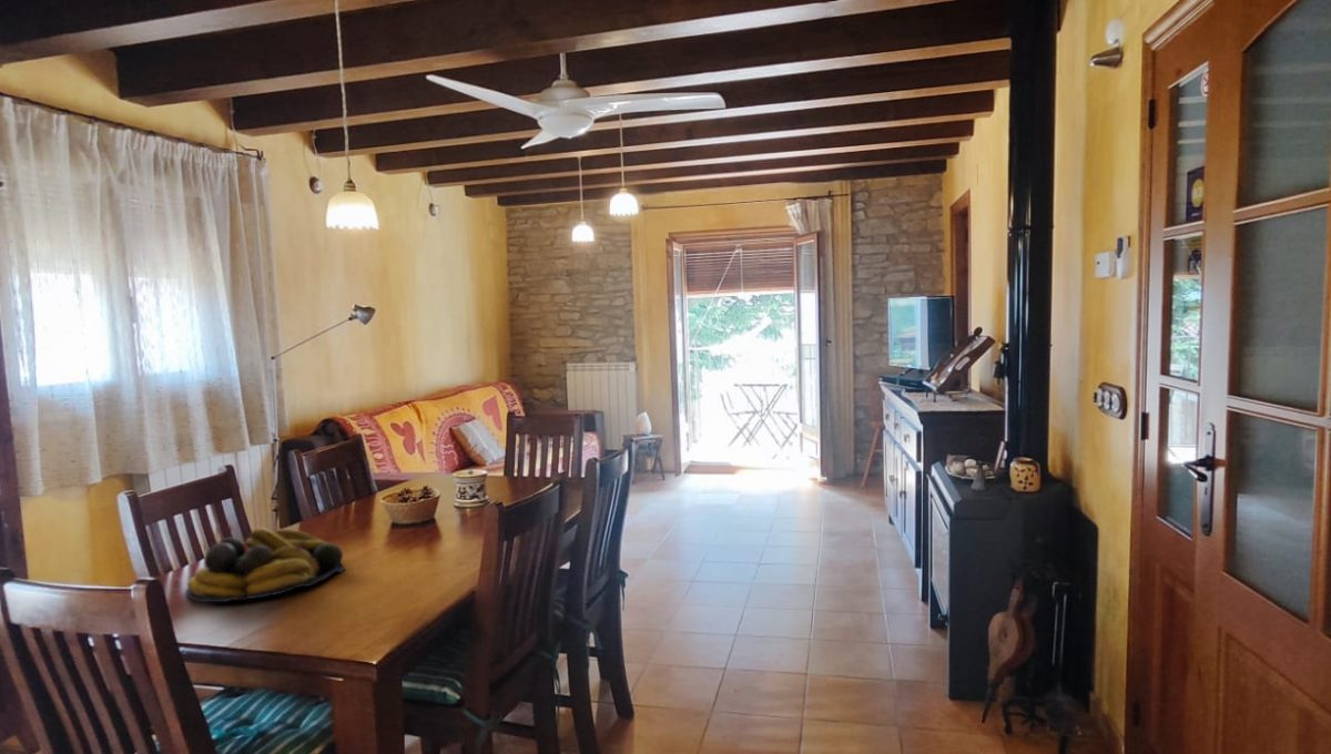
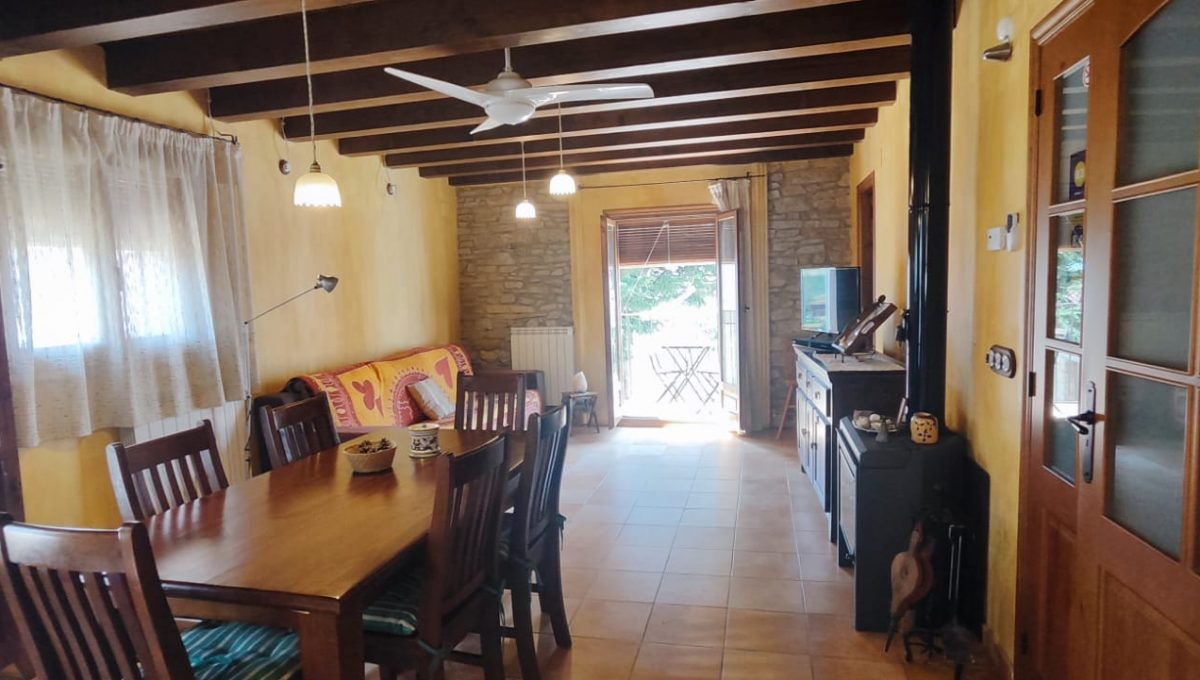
- fruit bowl [185,527,347,603]
